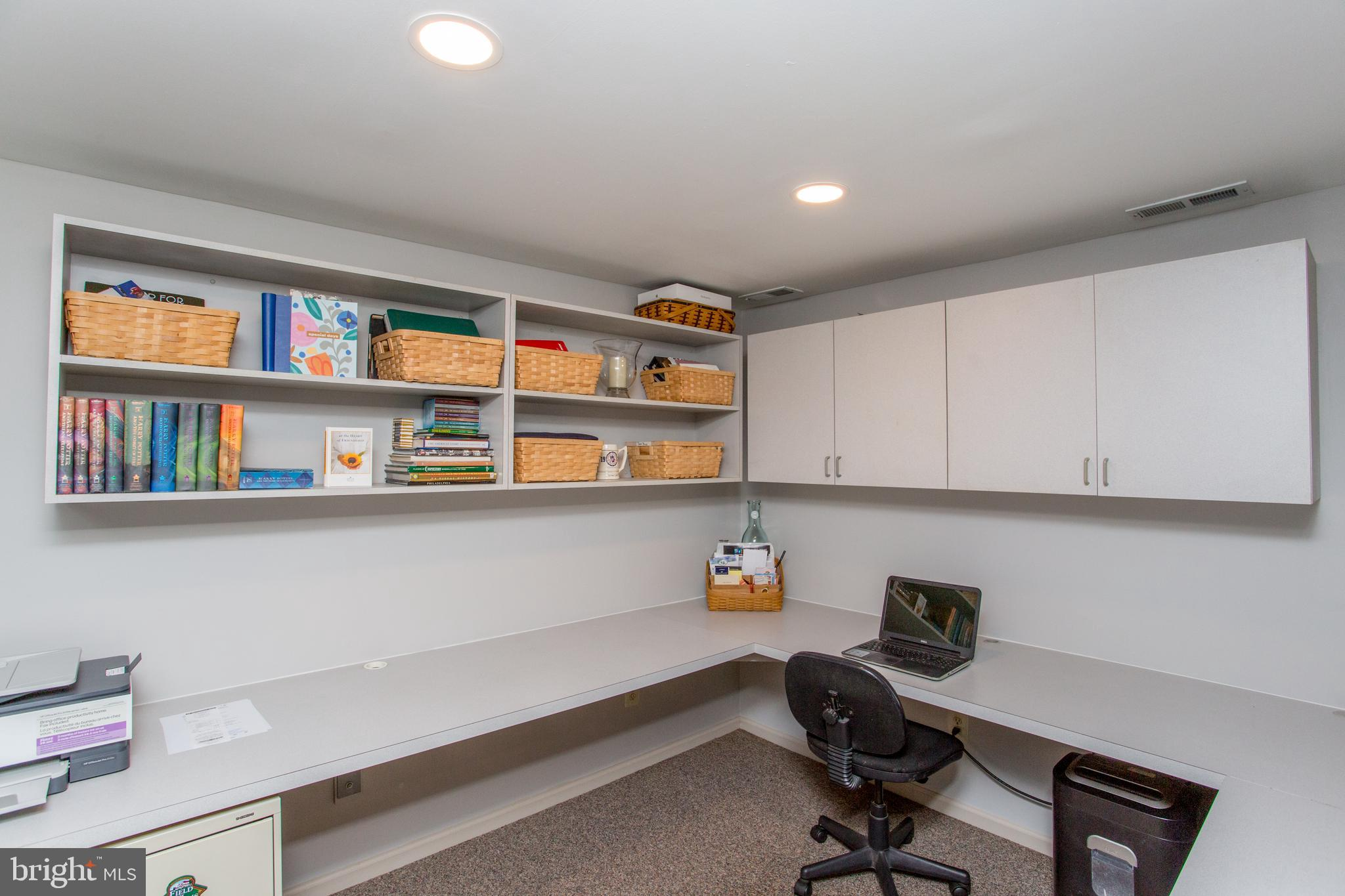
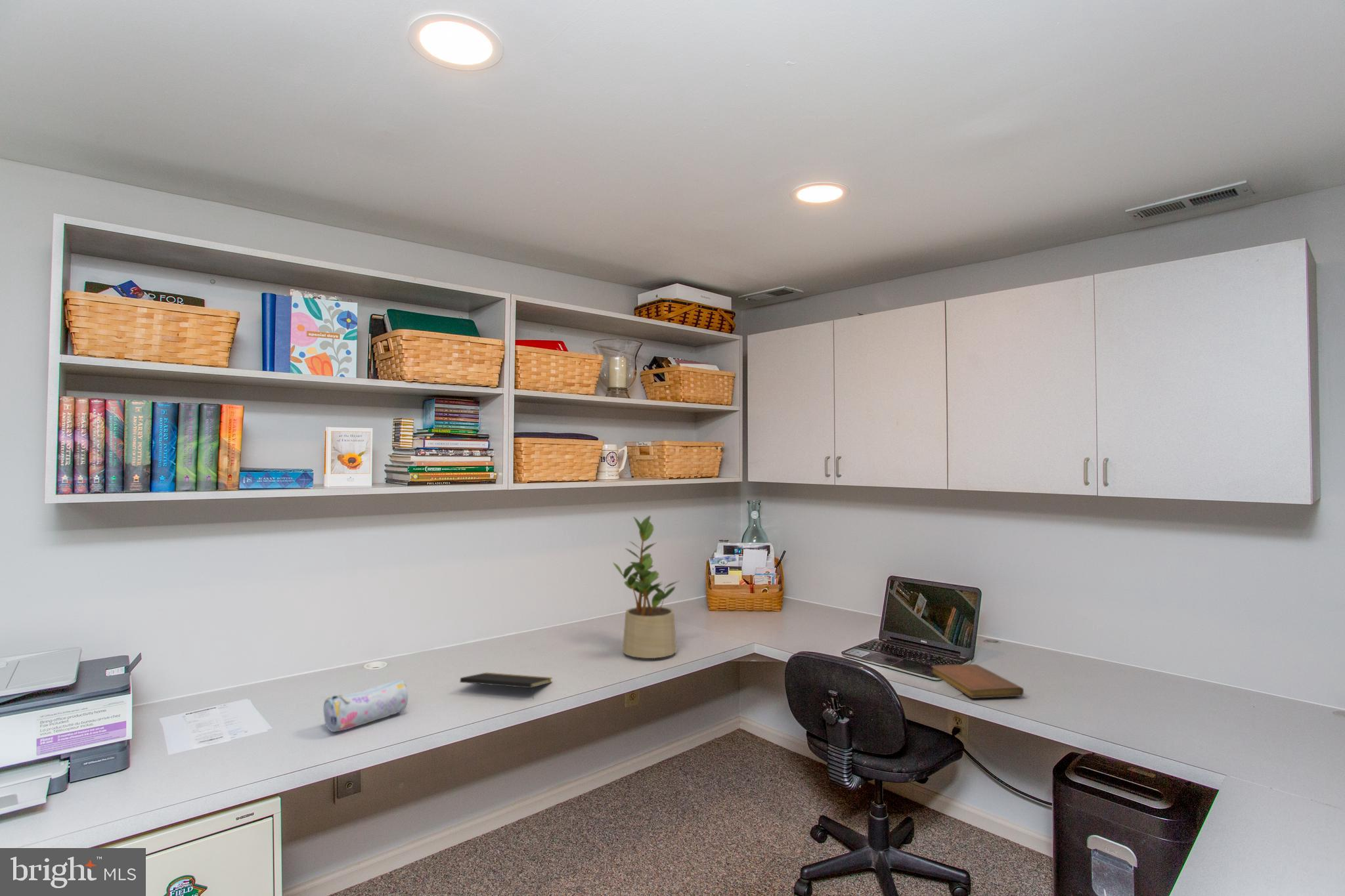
+ potted plant [612,515,681,659]
+ notepad [459,672,553,700]
+ notebook [931,664,1025,699]
+ pencil case [323,679,408,733]
